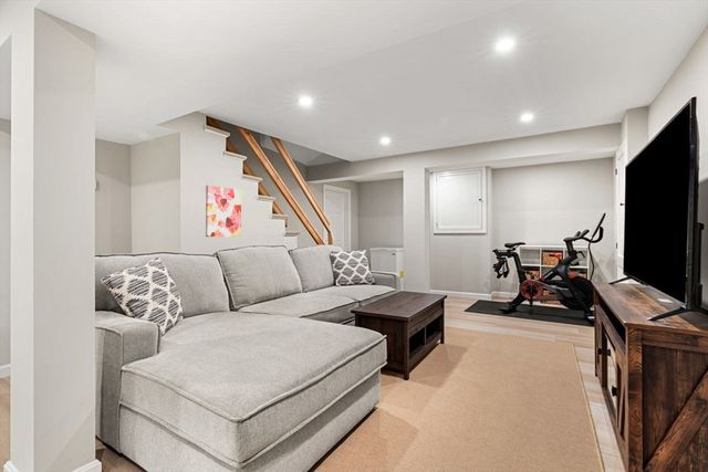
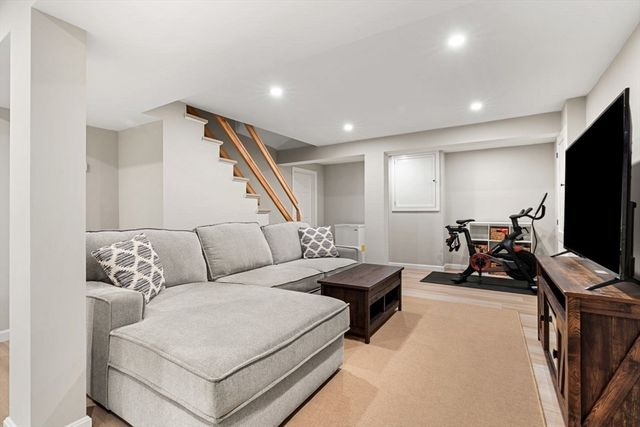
- wall art [205,185,242,238]
